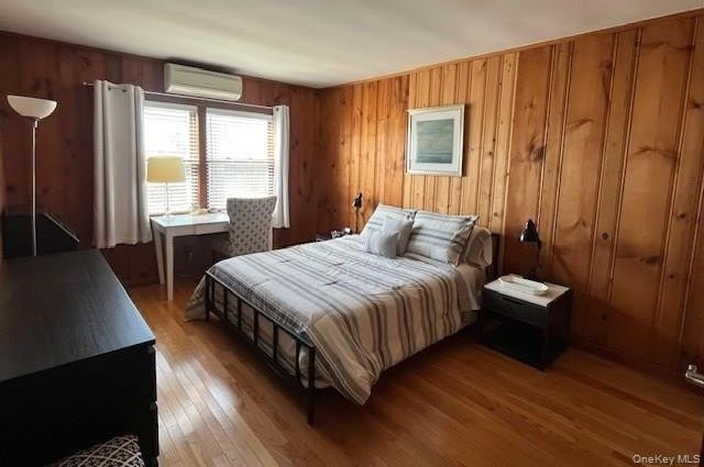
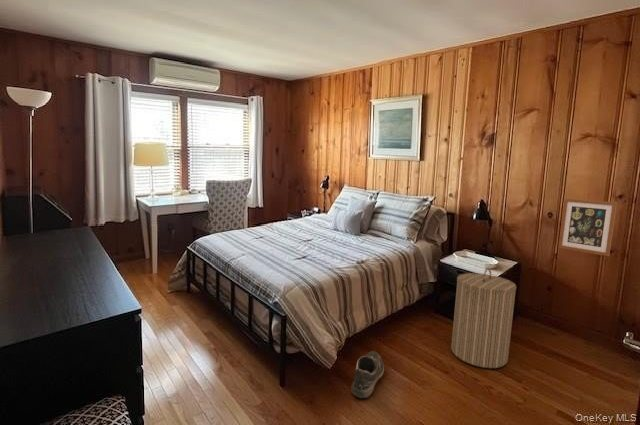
+ laundry hamper [450,267,517,369]
+ wall art [557,197,618,257]
+ shoe [350,350,385,399]
